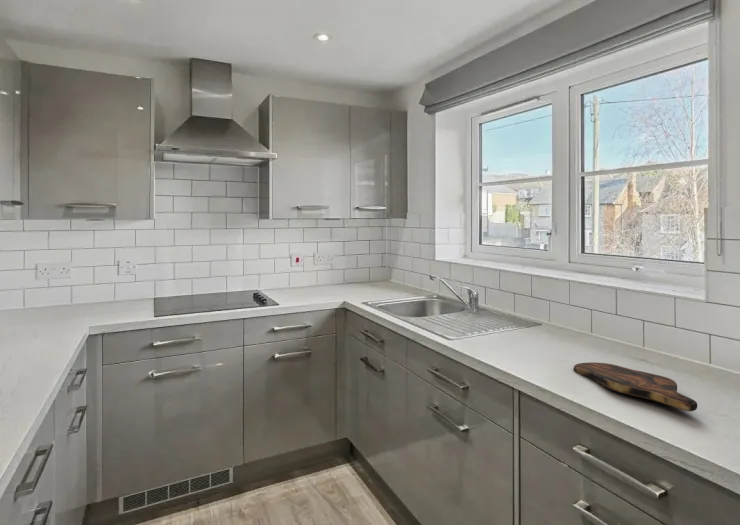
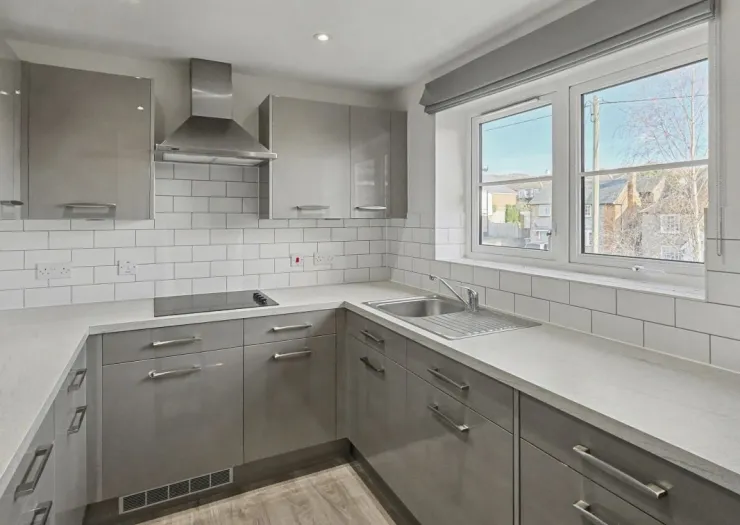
- cutting board [572,361,698,412]
